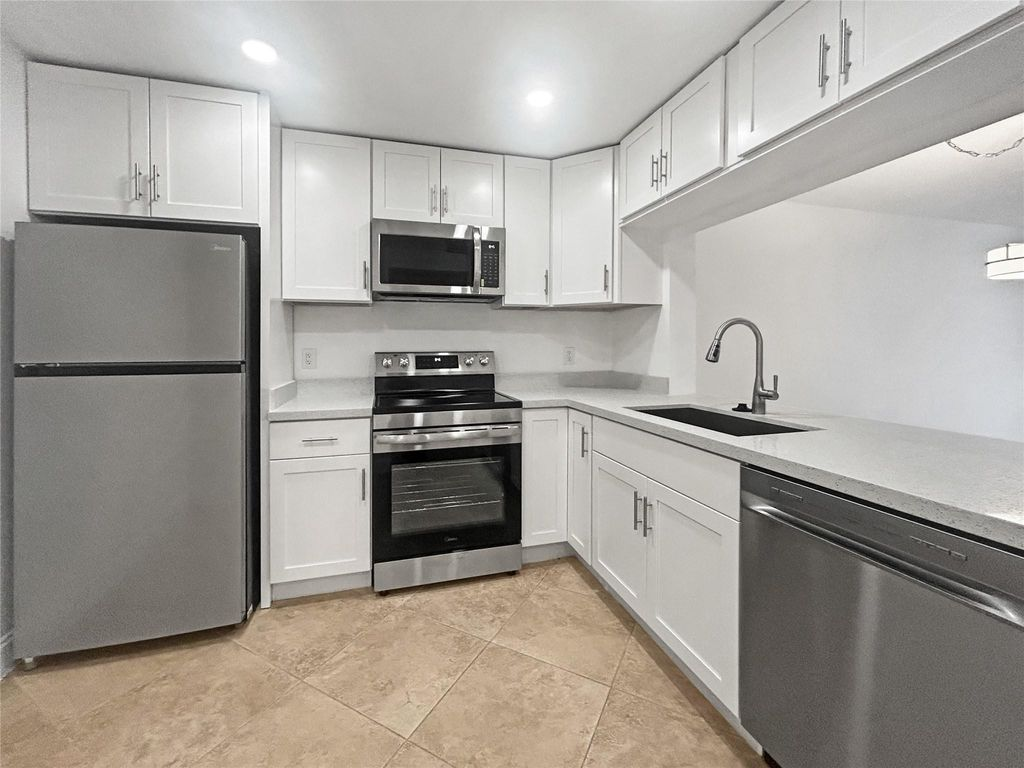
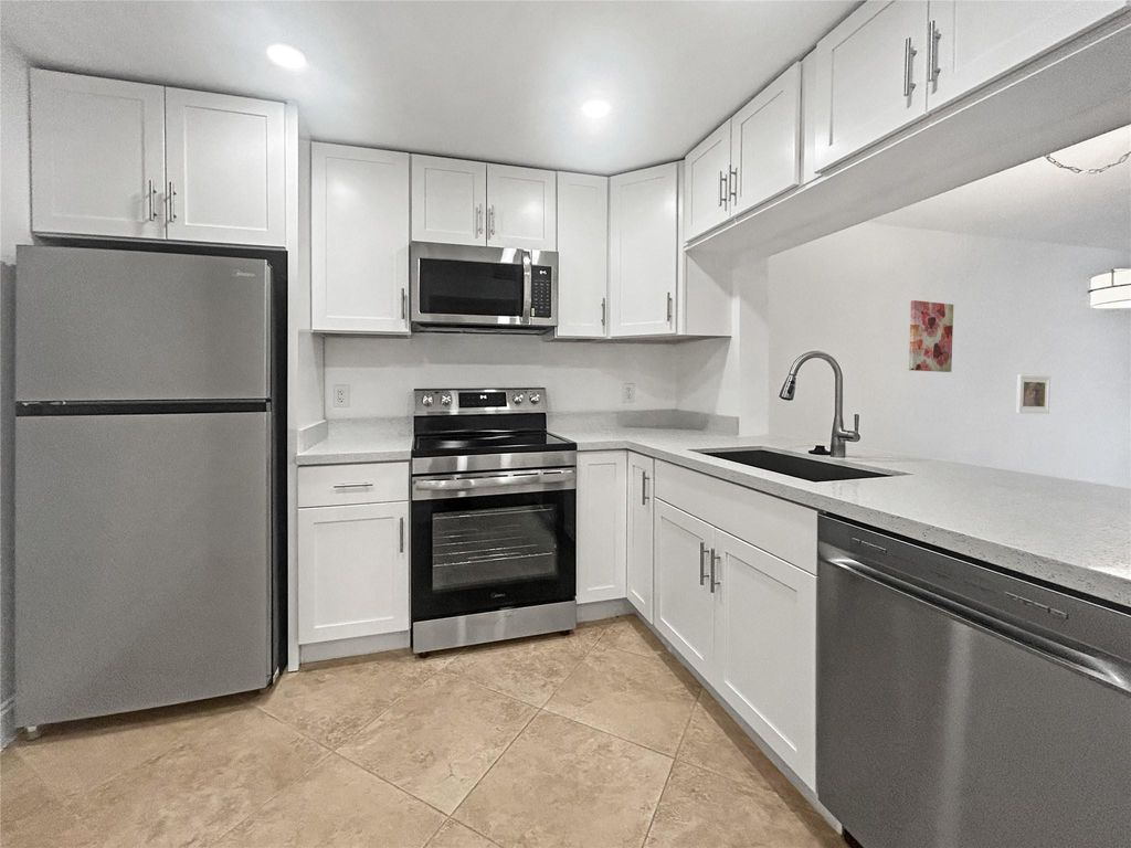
+ wall art [908,299,954,373]
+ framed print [1015,373,1051,415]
